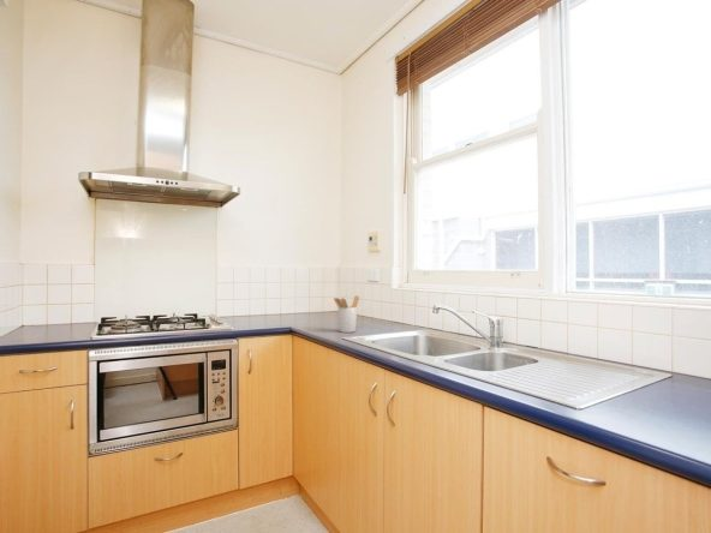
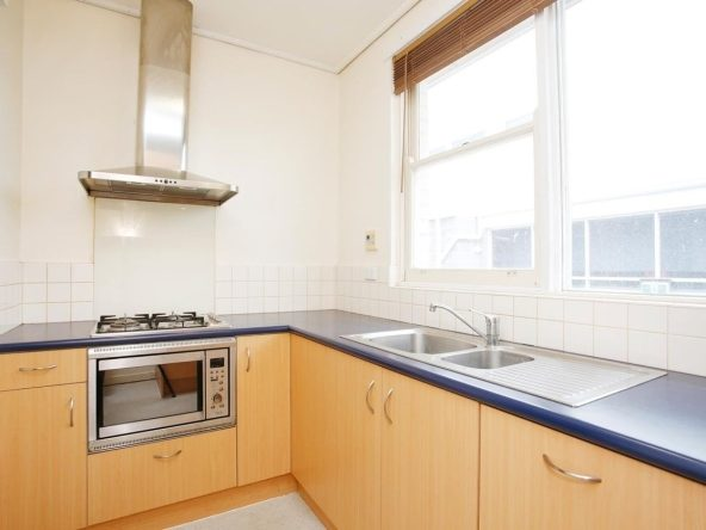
- utensil holder [333,294,360,334]
